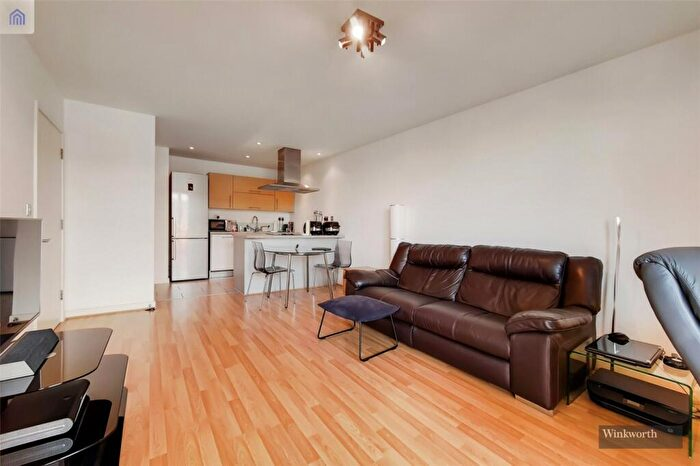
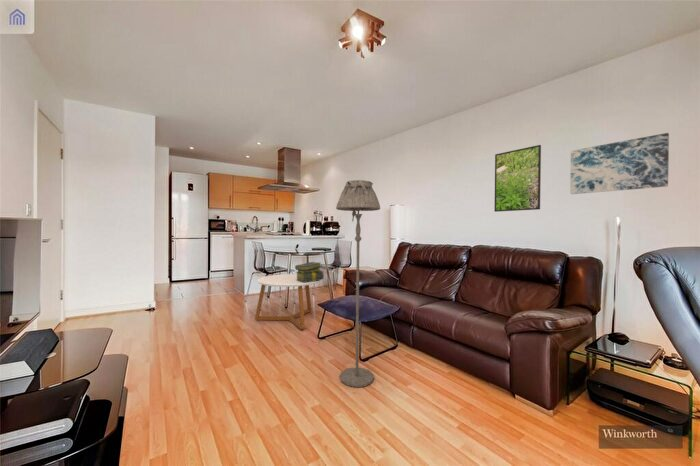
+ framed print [494,144,542,213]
+ floor lamp [335,179,381,388]
+ coffee table [254,273,322,331]
+ wall art [569,132,670,195]
+ stack of books [294,261,325,283]
